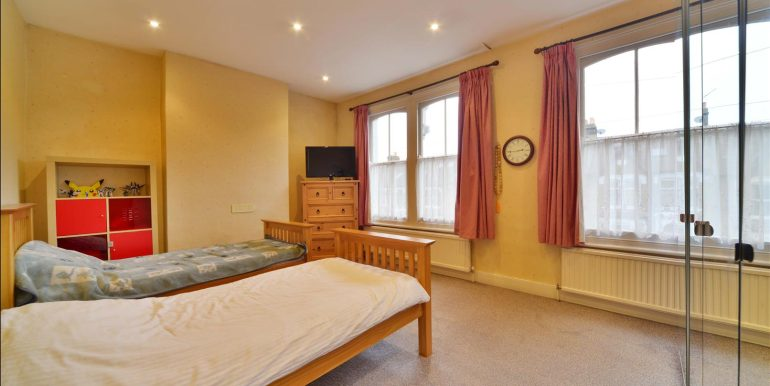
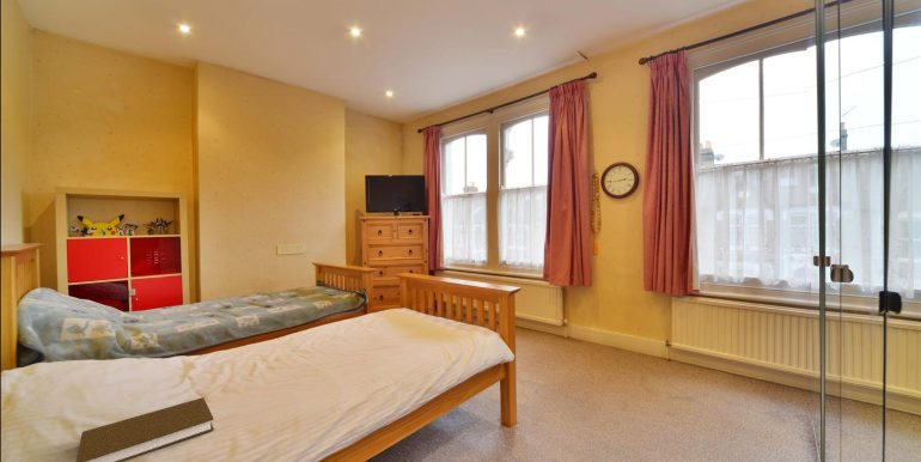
+ book [75,396,215,462]
